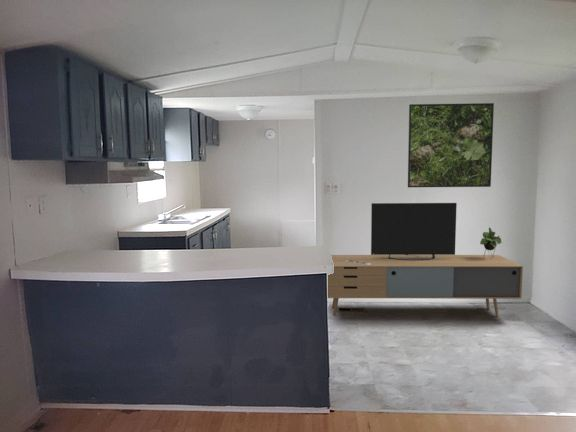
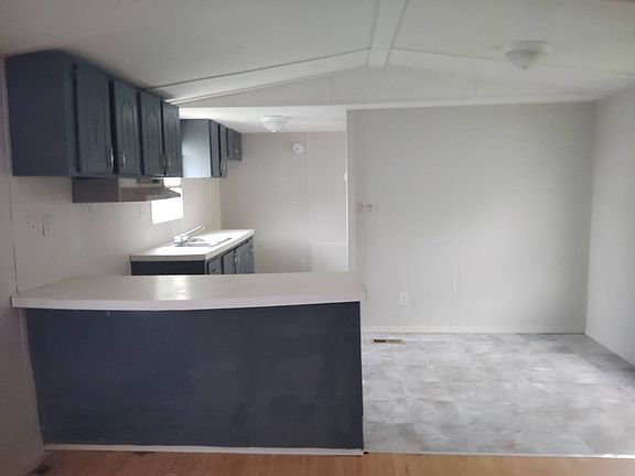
- media console [327,202,524,318]
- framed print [407,102,495,188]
